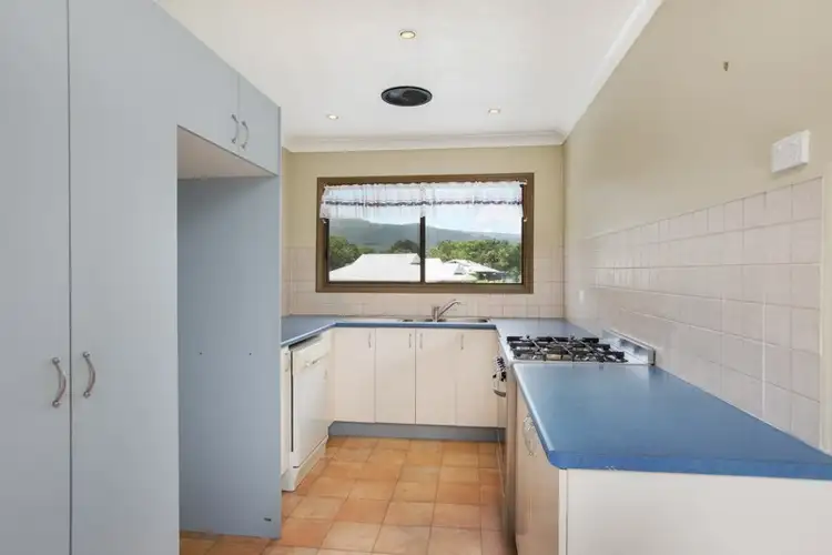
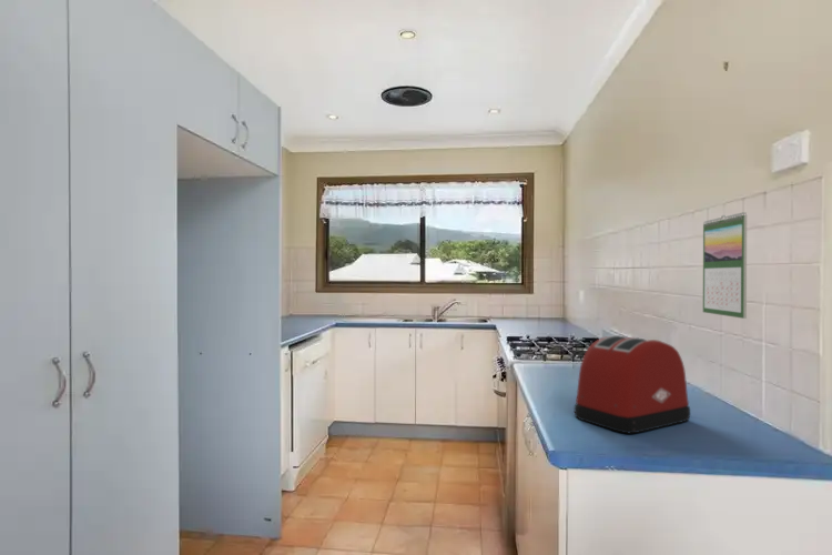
+ calendar [702,211,748,320]
+ toaster [574,334,691,434]
